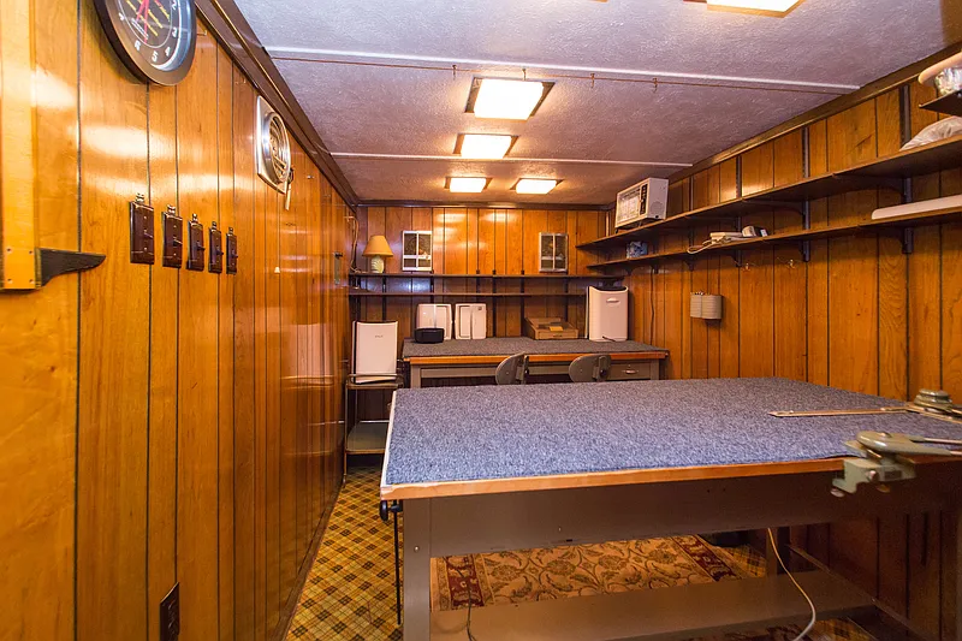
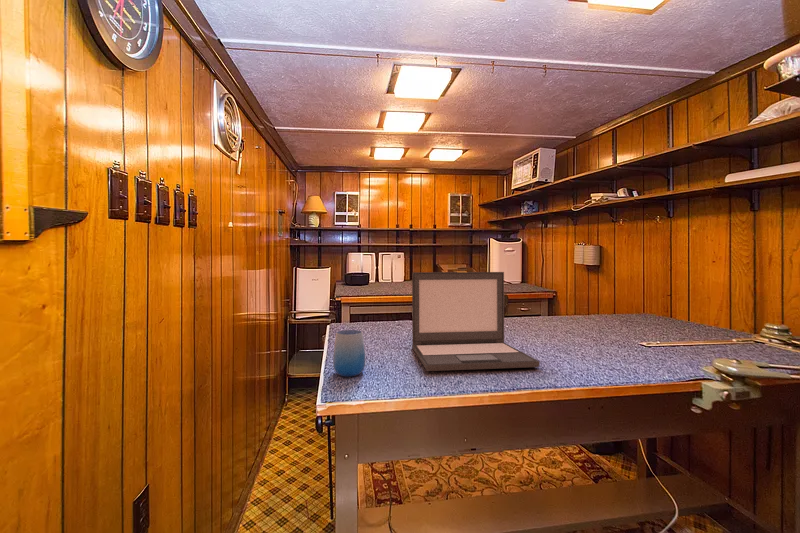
+ laptop [411,271,540,372]
+ cup [332,329,366,377]
